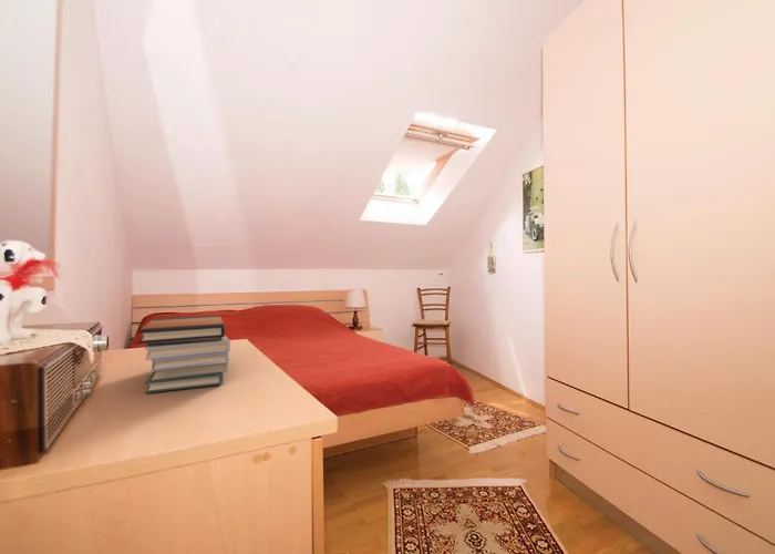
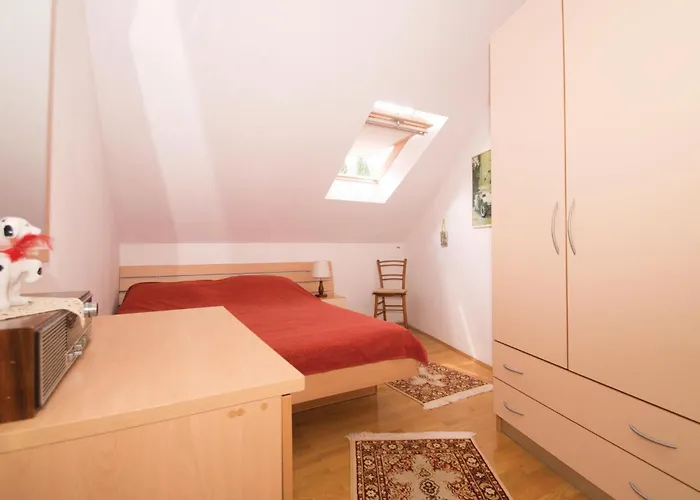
- book stack [137,314,231,394]
